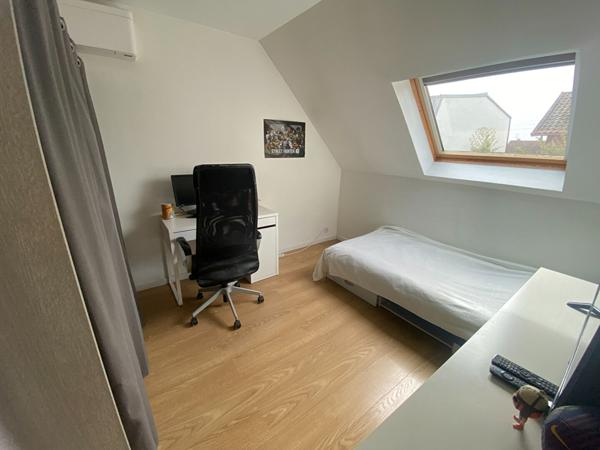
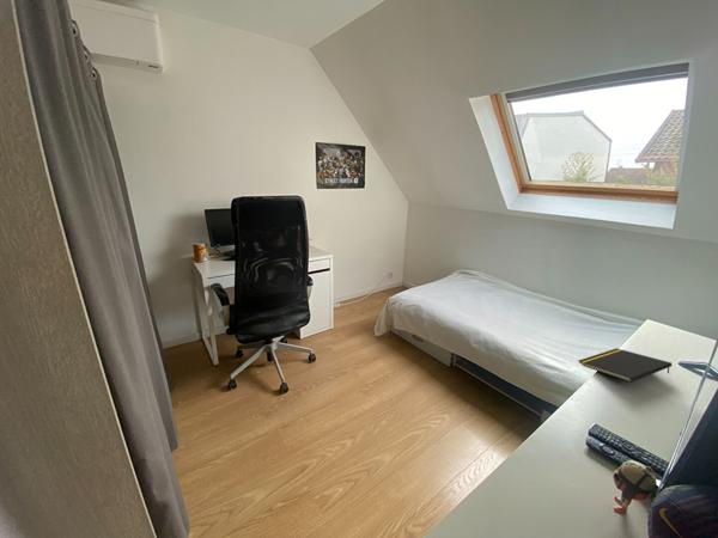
+ notepad [577,347,673,384]
